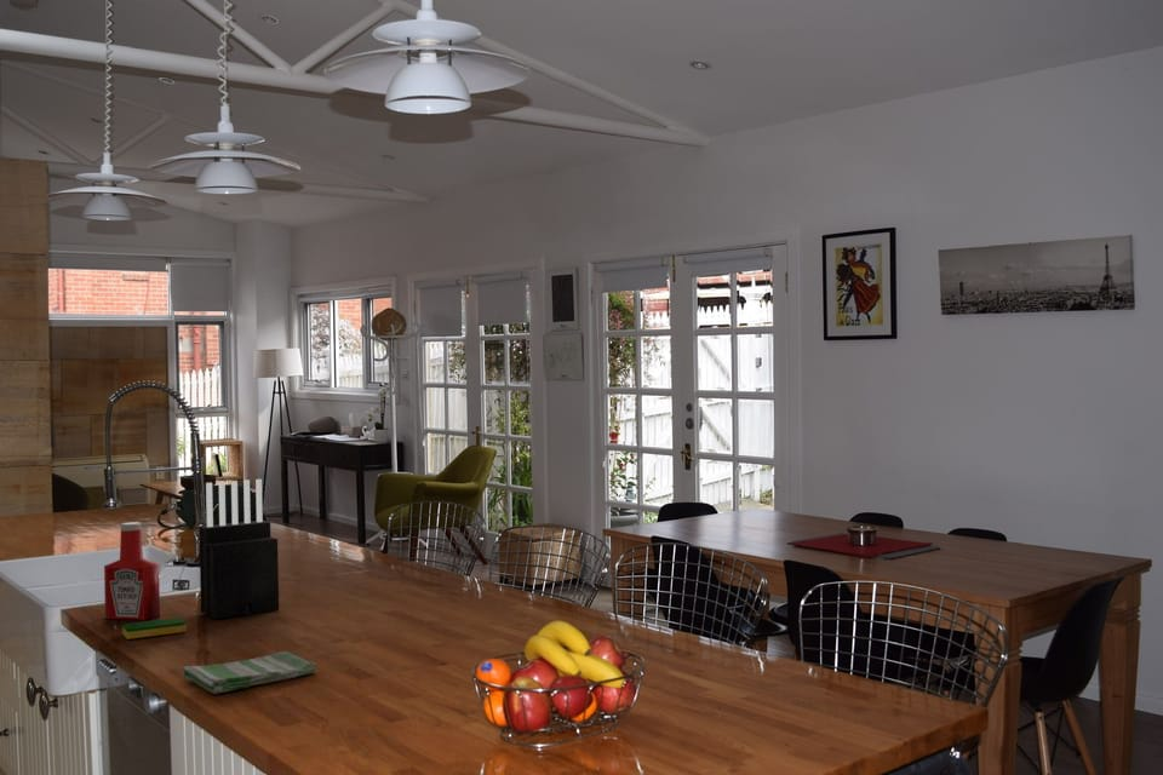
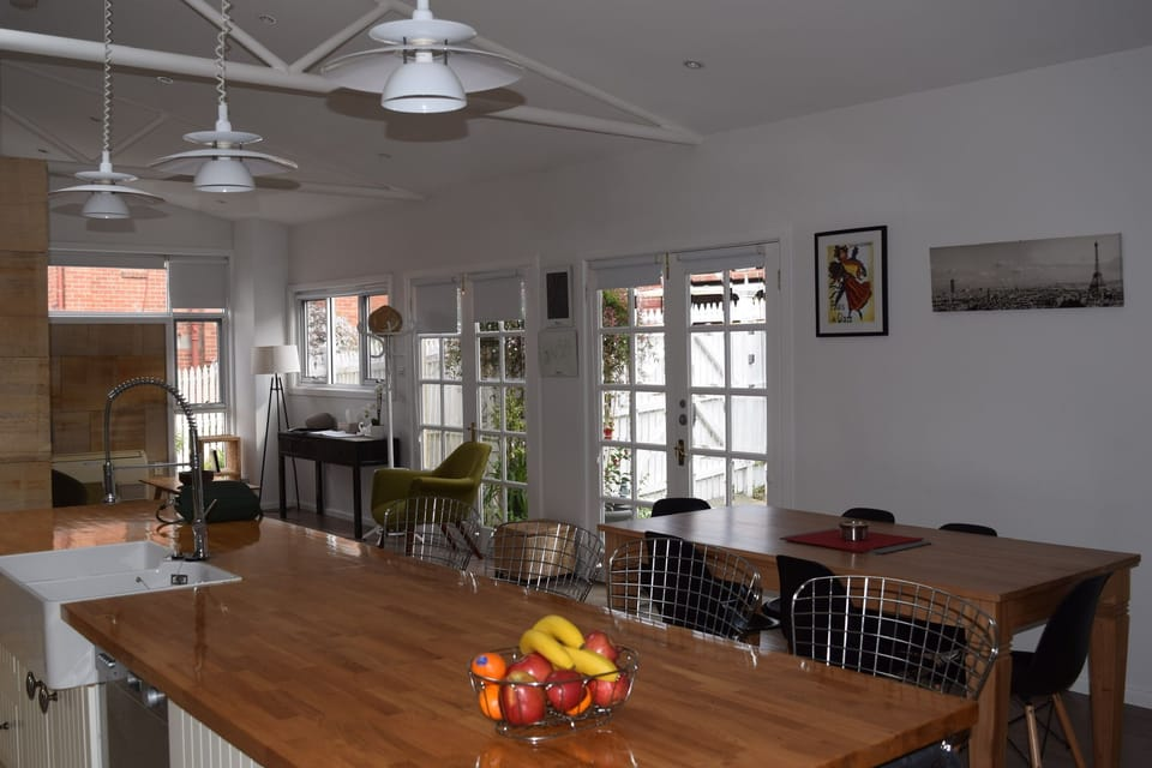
- soap bottle [103,521,161,621]
- dish sponge [121,616,187,641]
- dish towel [182,650,319,695]
- knife block [197,478,280,620]
